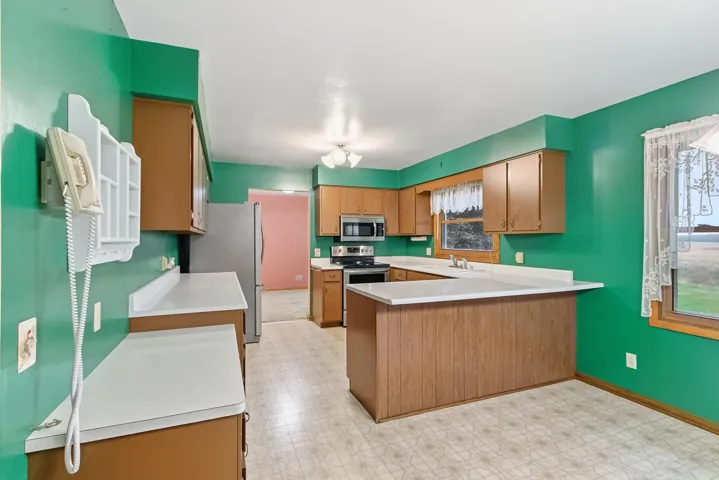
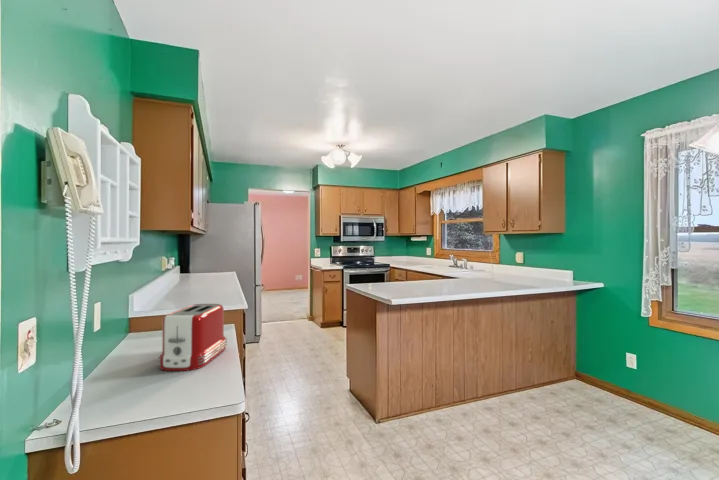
+ toaster [157,303,228,372]
